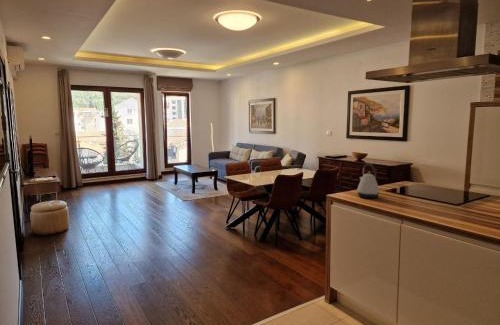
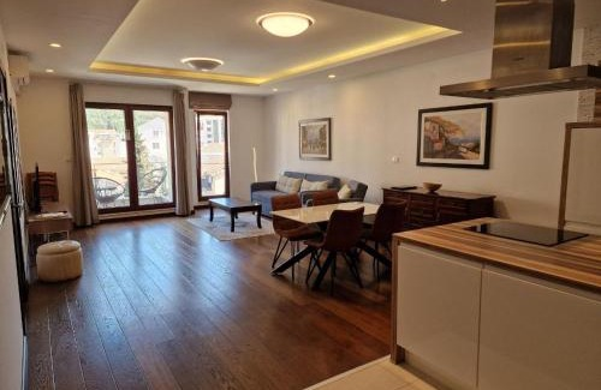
- kettle [356,162,381,199]
